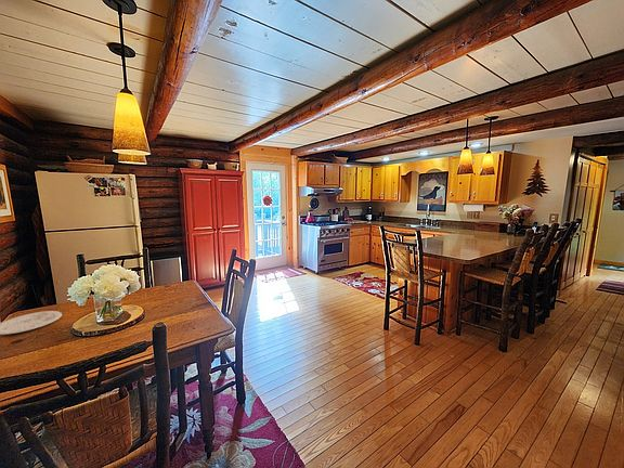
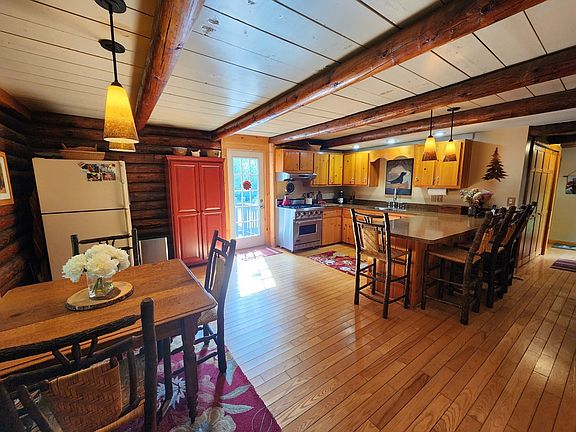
- plate [0,310,63,336]
